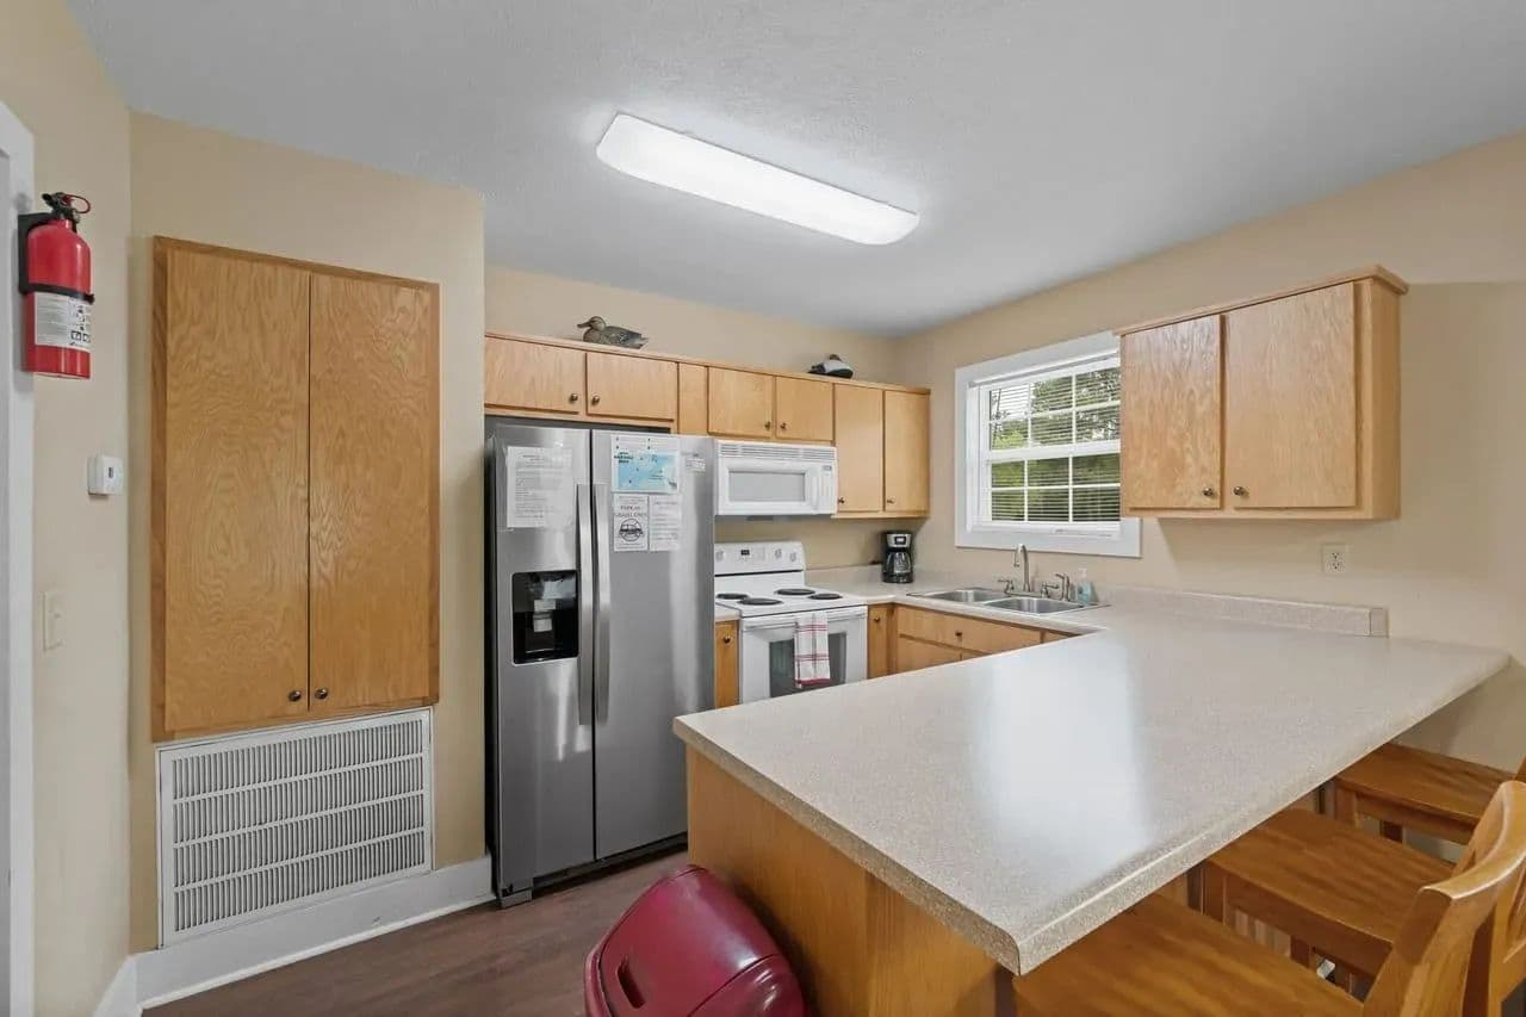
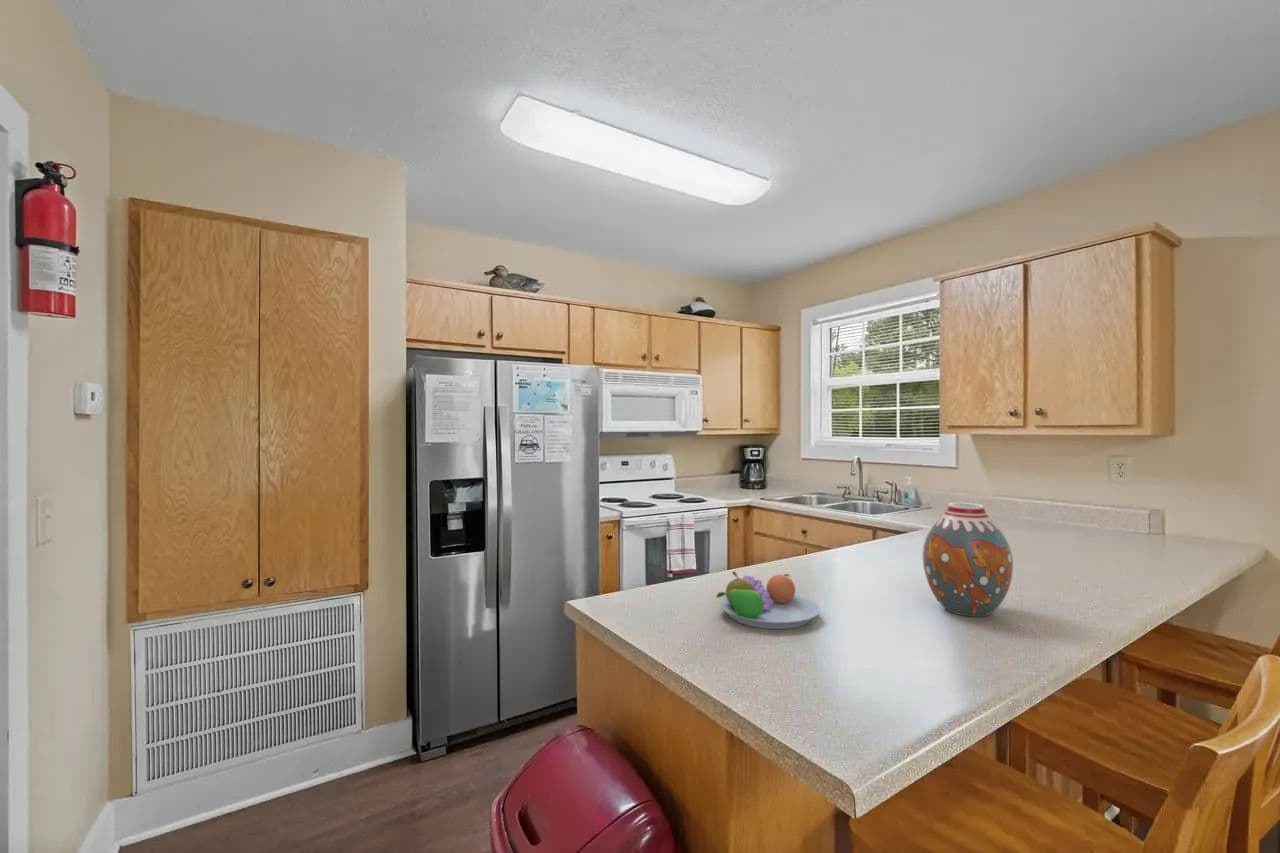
+ fruit bowl [715,570,821,630]
+ vase [922,502,1014,618]
